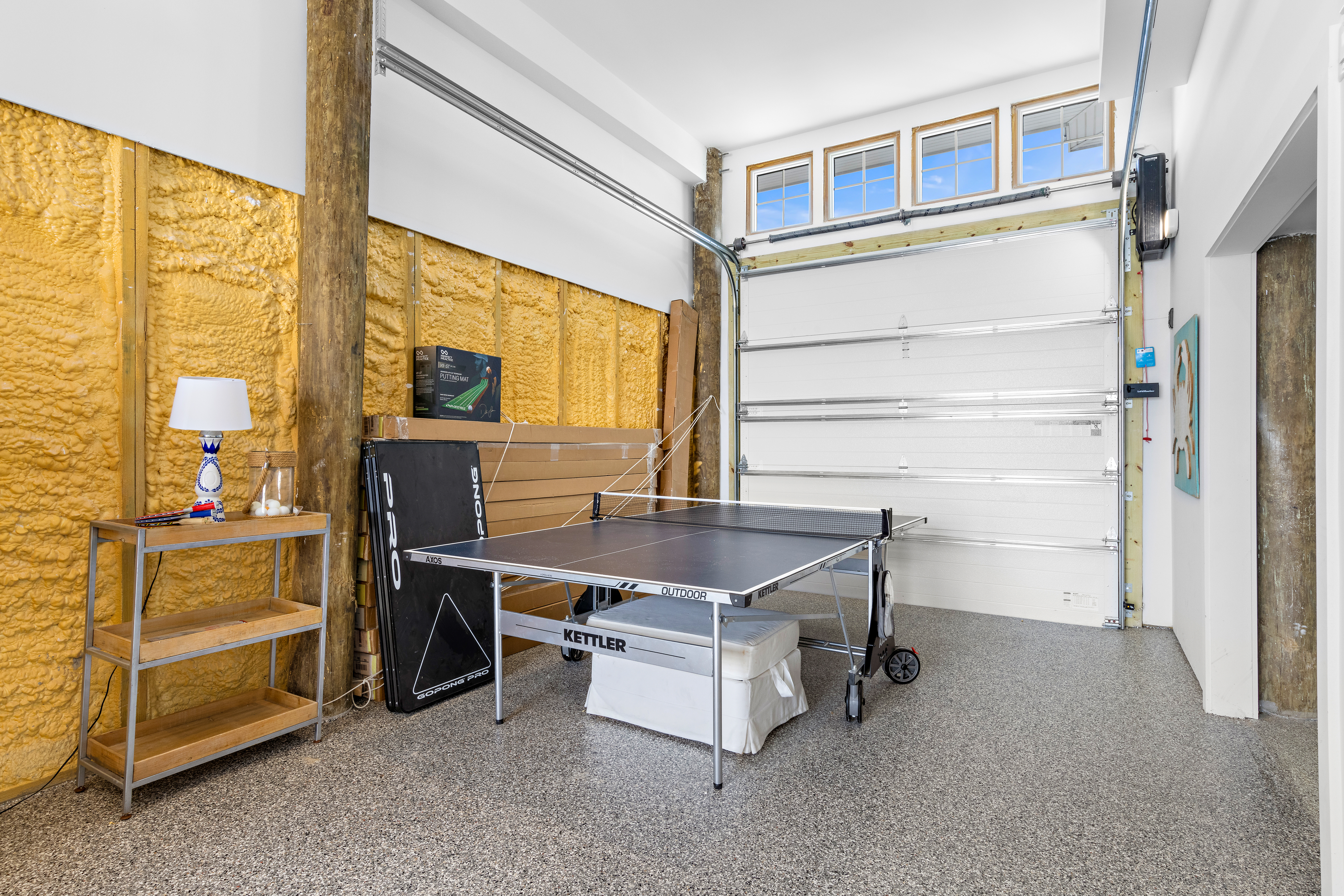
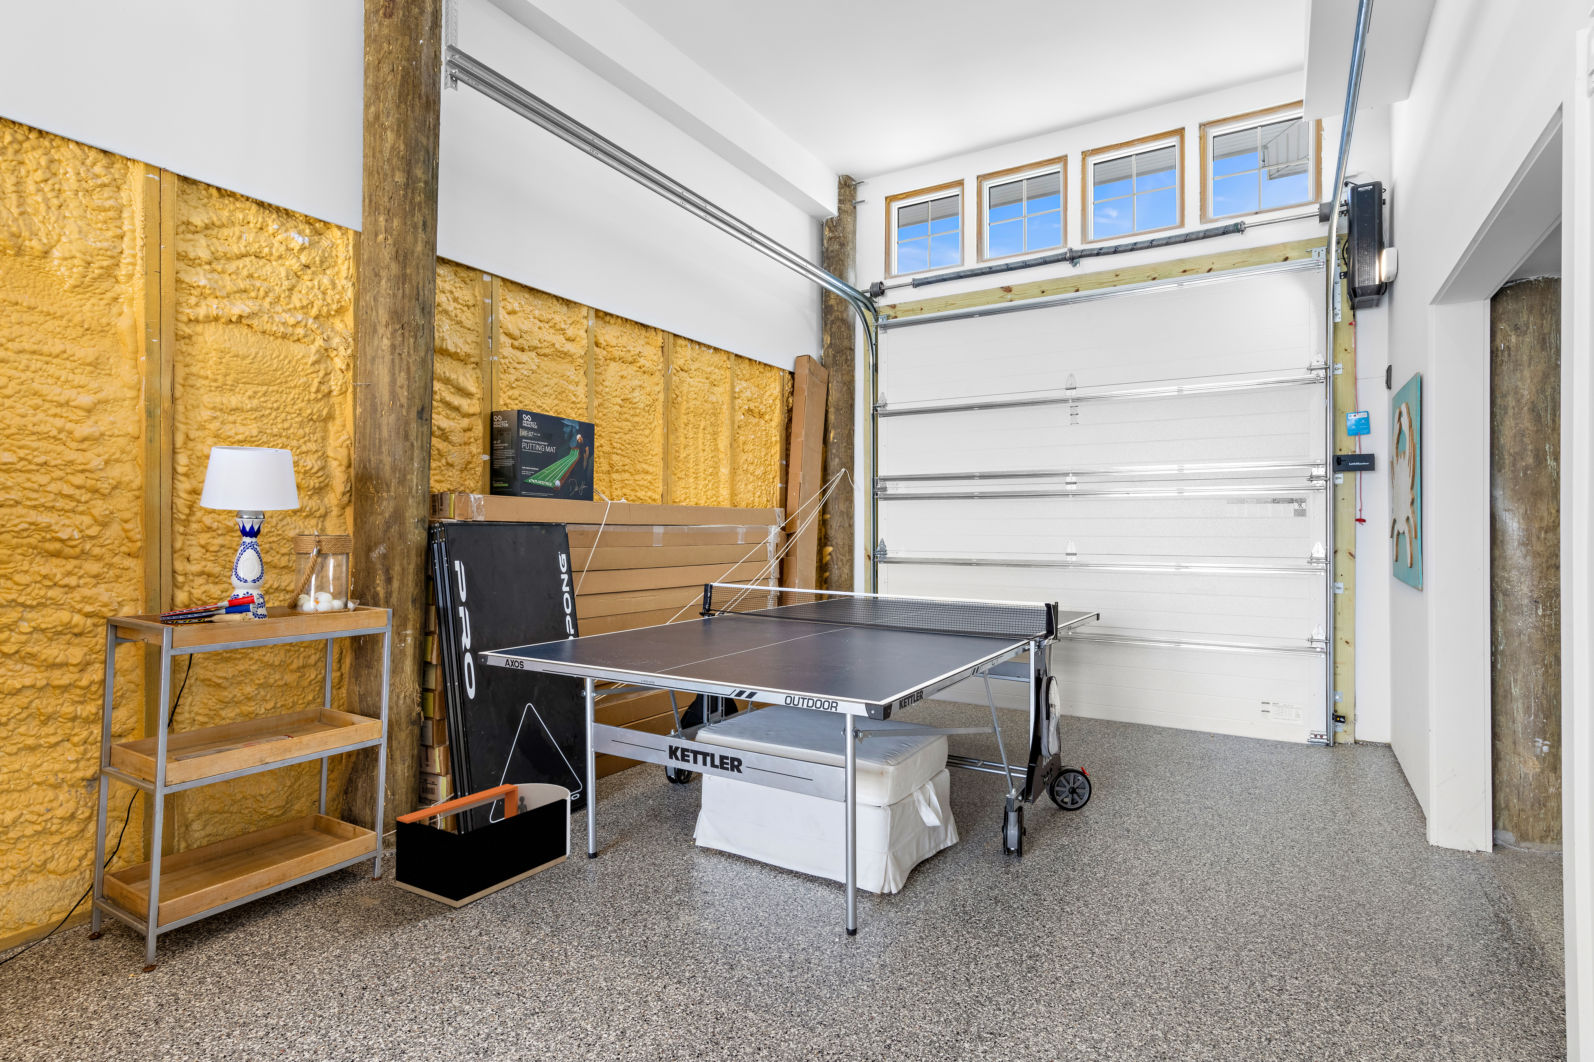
+ storage bin [395,783,570,908]
